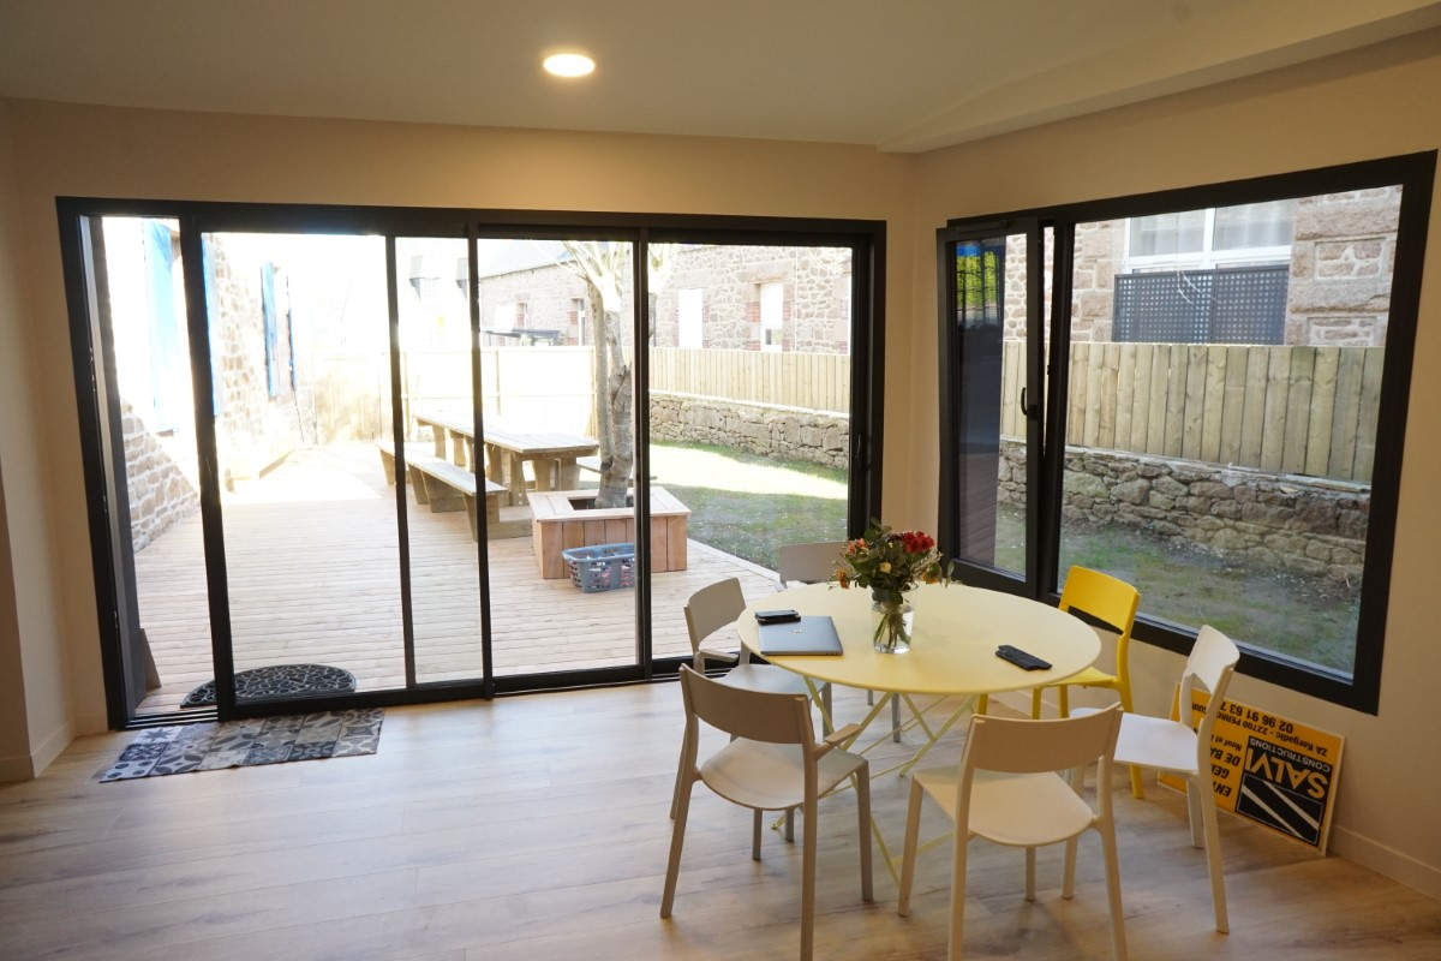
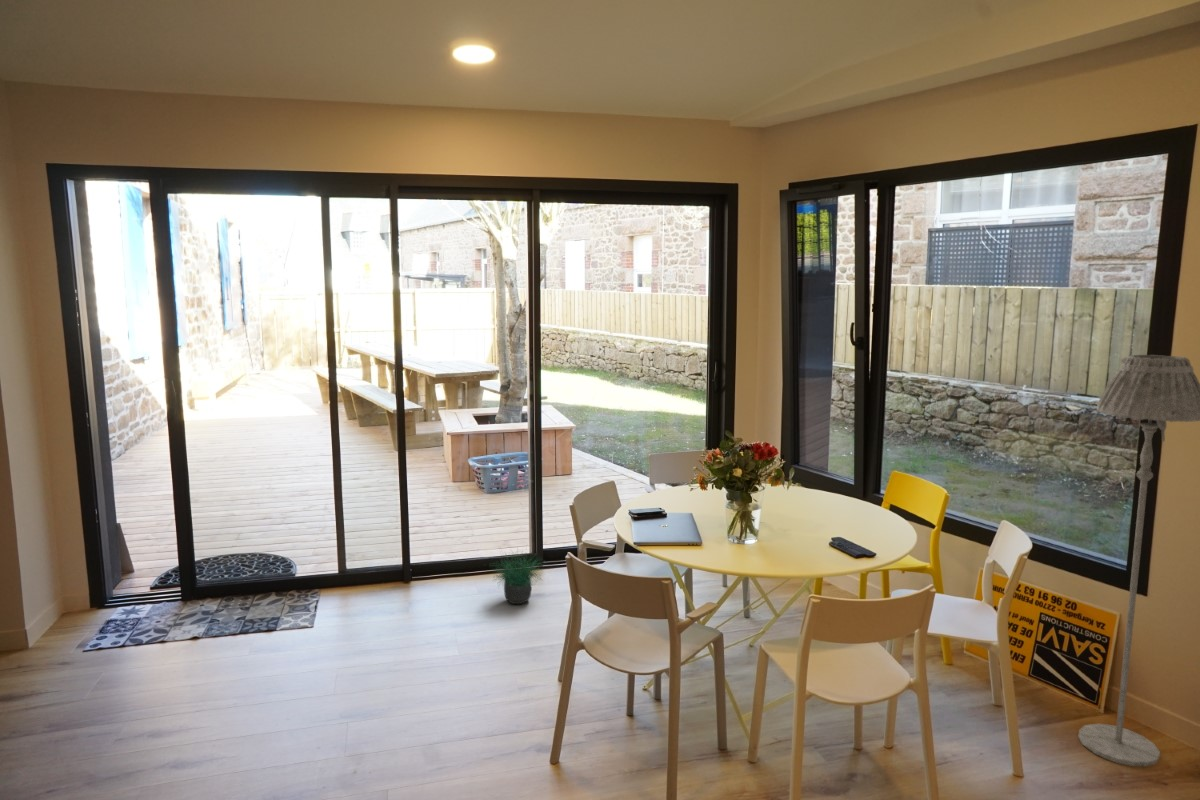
+ potted plant [482,542,546,605]
+ floor lamp [1077,354,1200,768]
